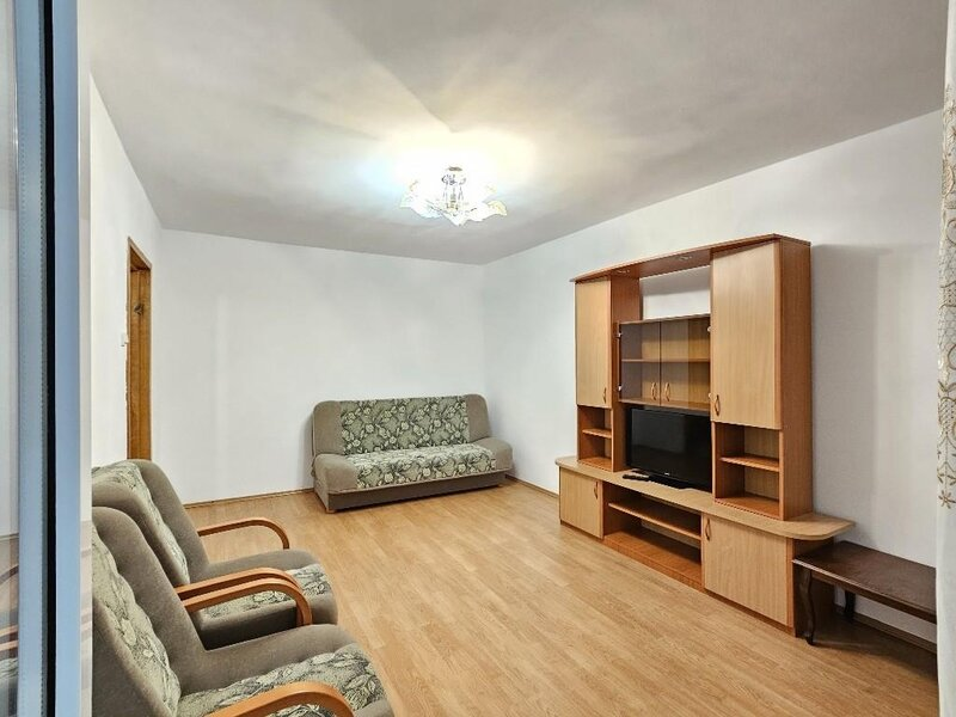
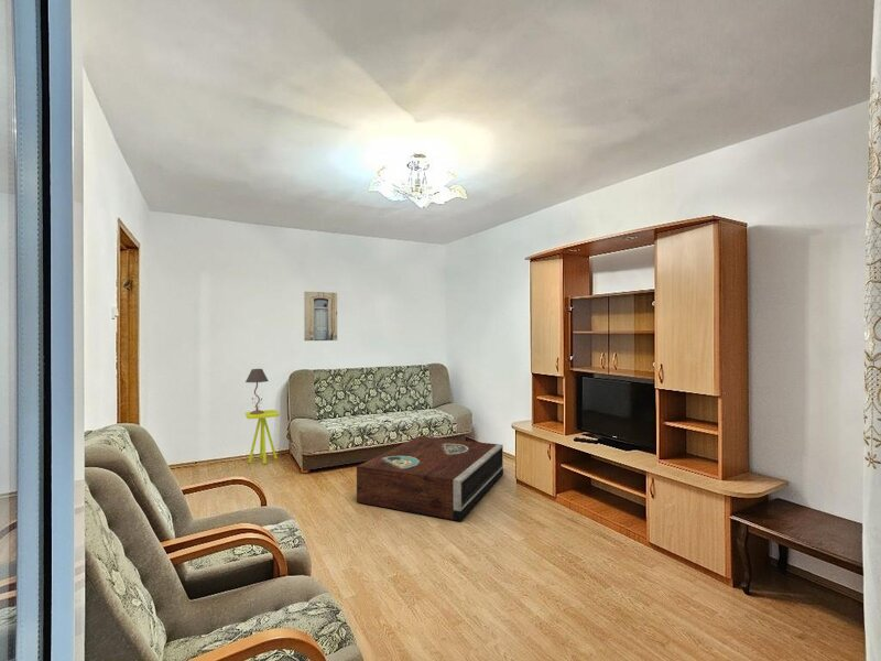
+ stereo [356,435,504,522]
+ side table [244,409,280,465]
+ wall art [303,291,338,342]
+ table lamp [244,368,270,414]
